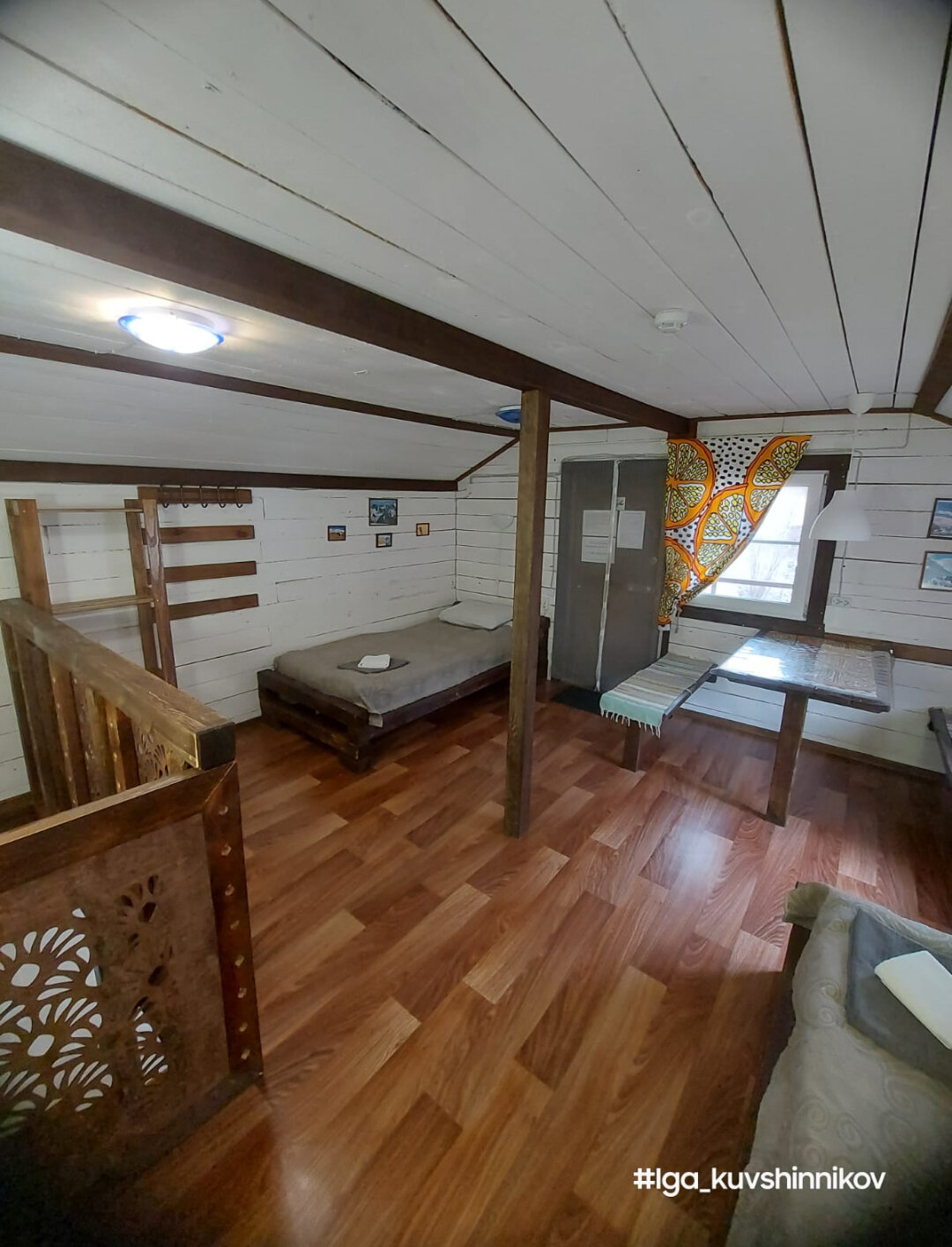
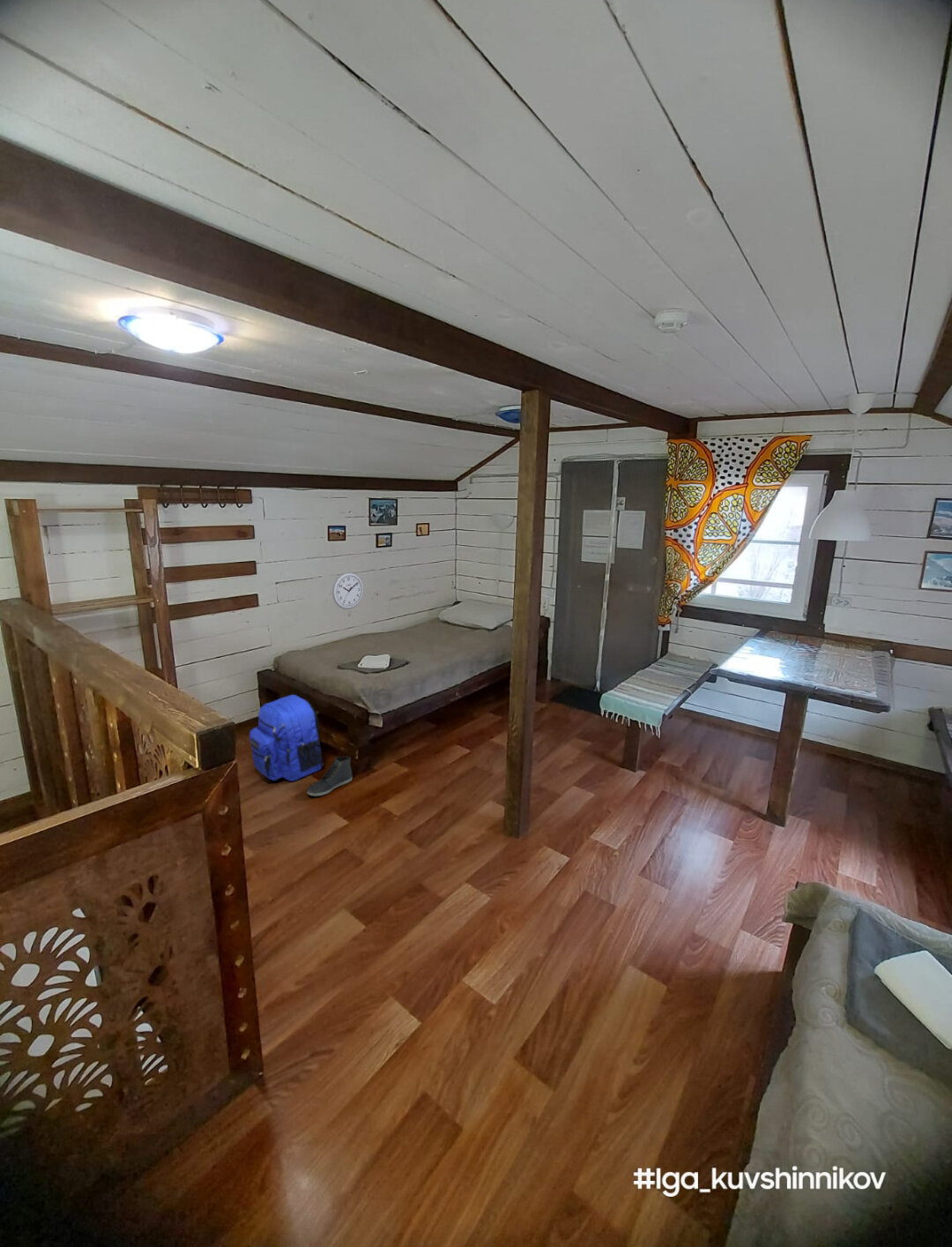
+ wall clock [331,571,364,610]
+ backpack [249,694,324,782]
+ sneaker [306,756,353,797]
